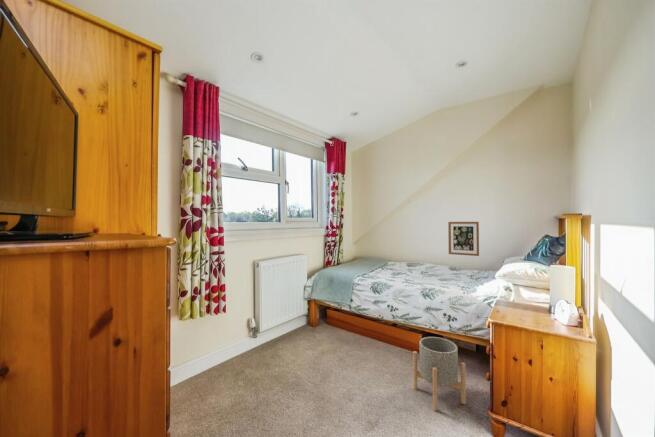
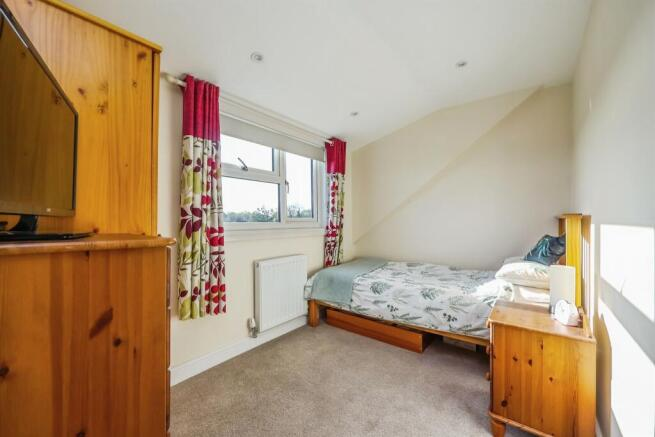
- planter [412,336,467,411]
- wall art [447,221,480,257]
